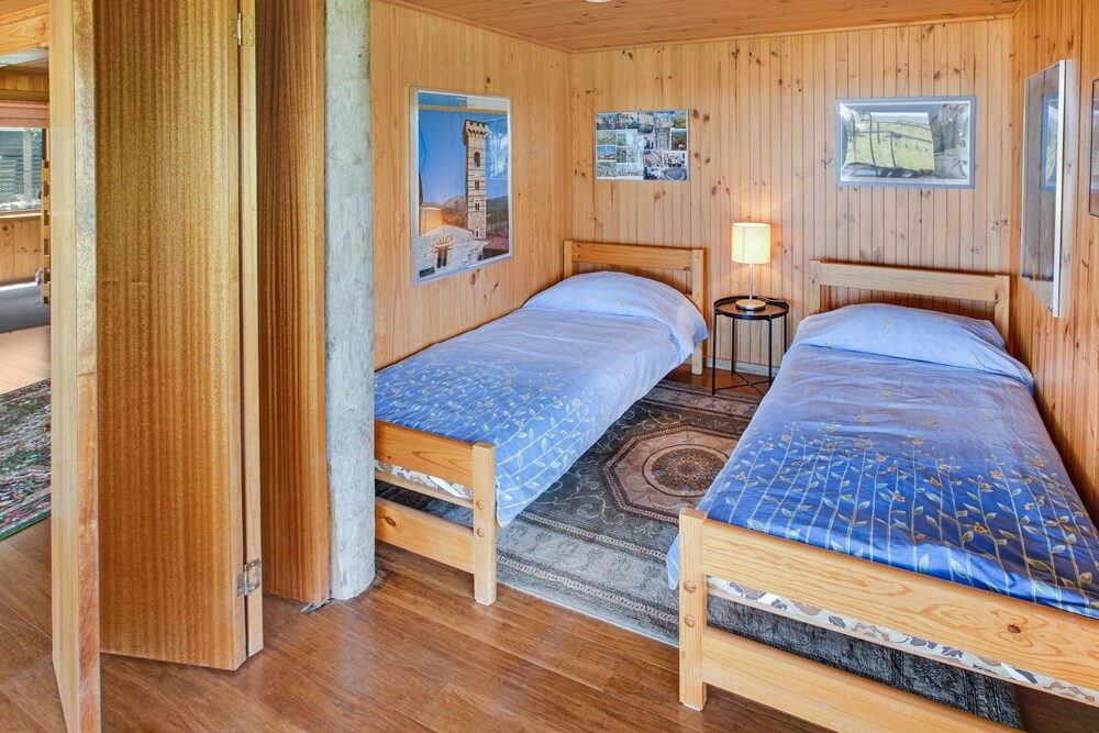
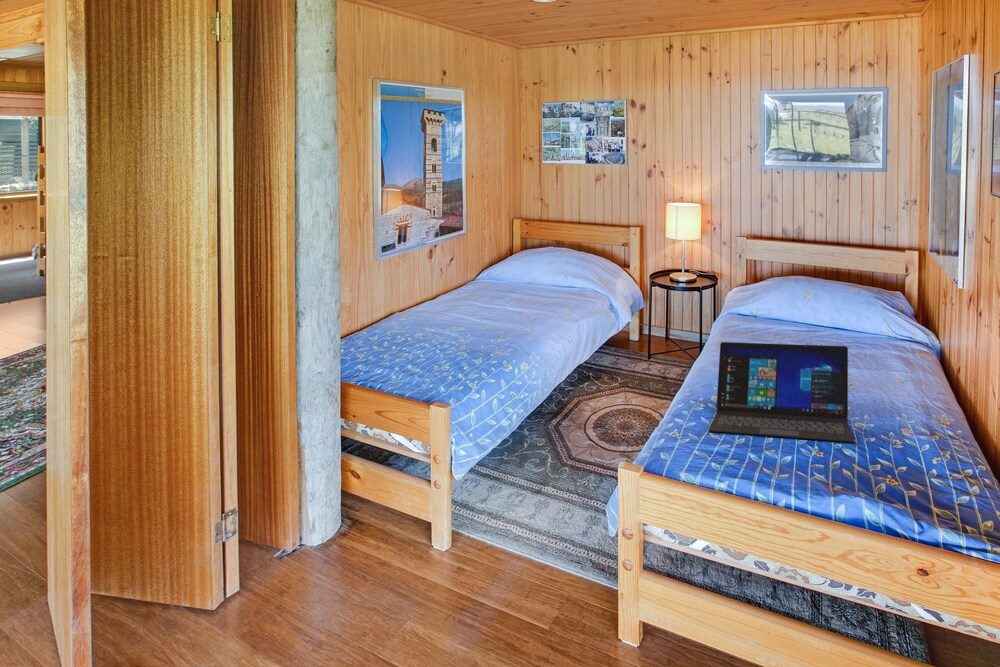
+ laptop [708,341,856,443]
